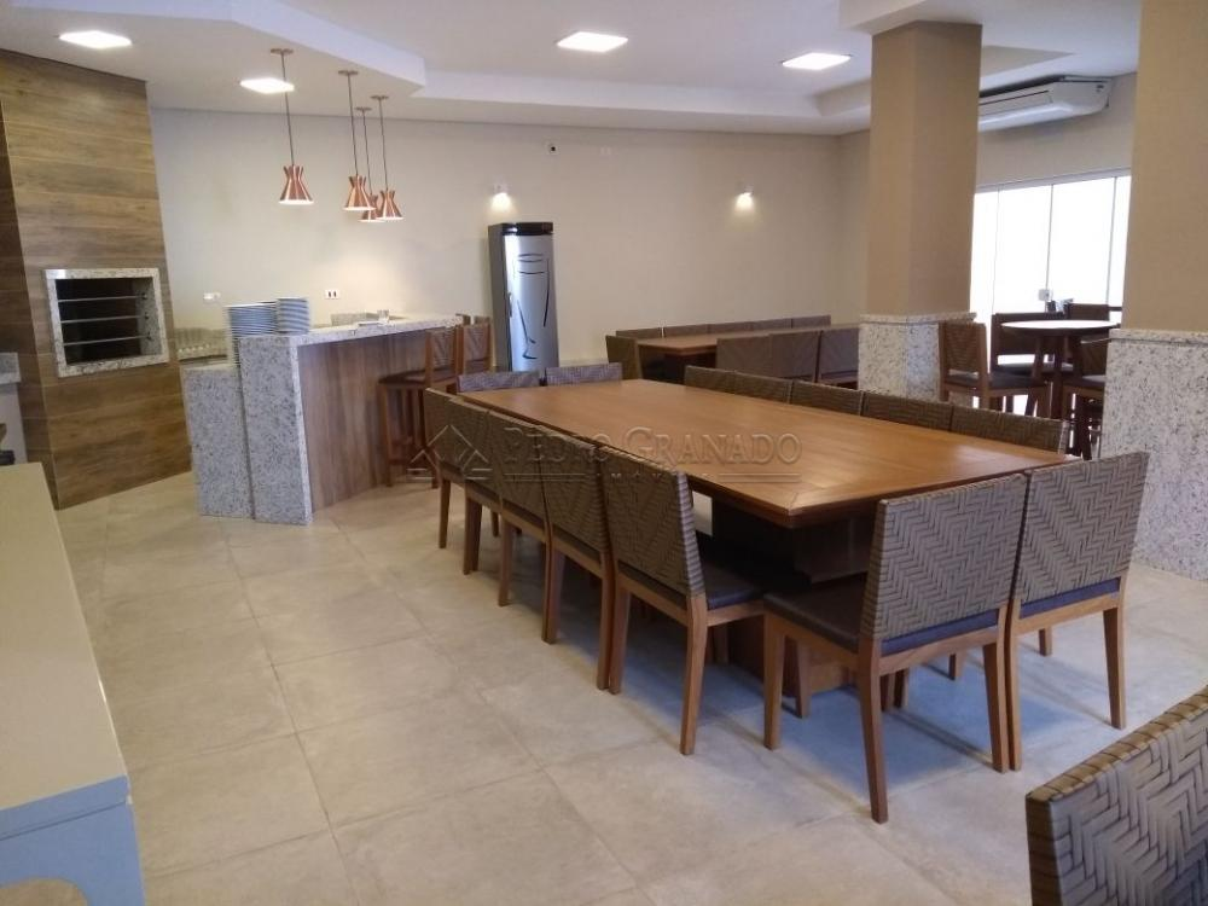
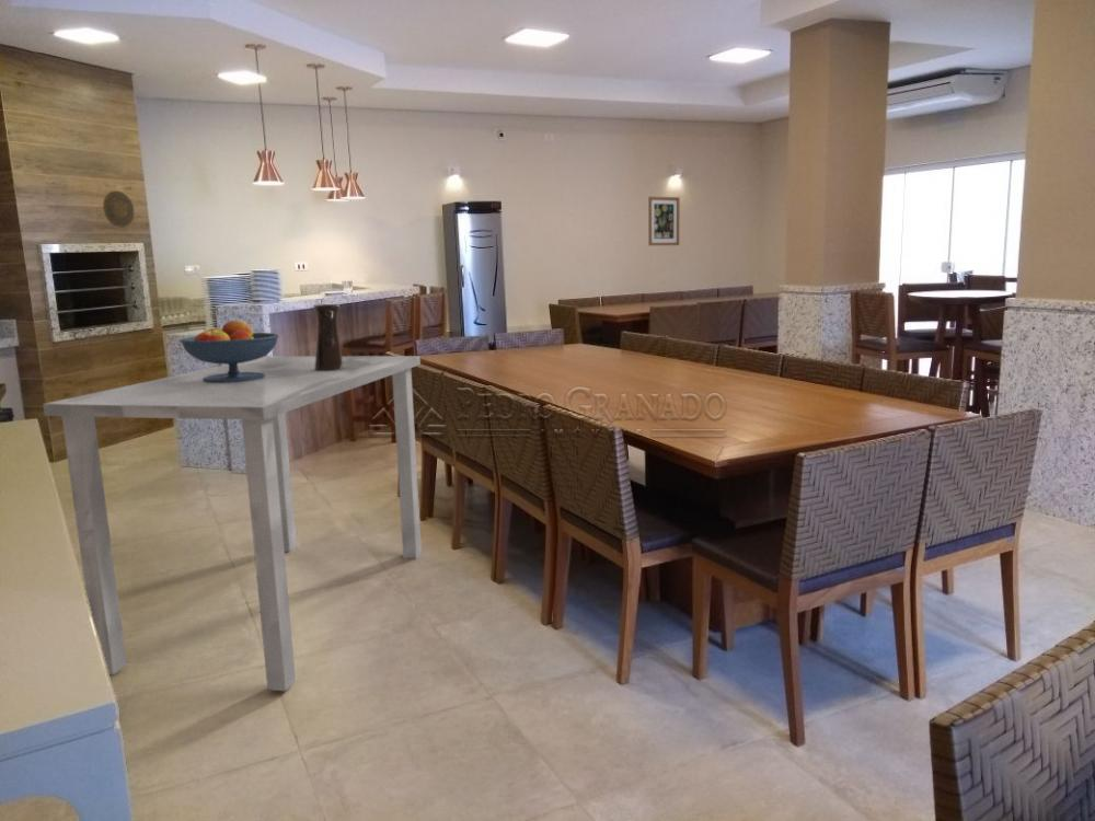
+ decorative plate [102,189,136,229]
+ dining table [42,355,423,693]
+ pitcher [312,303,343,371]
+ wall art [648,196,681,246]
+ fruit bowl [180,319,279,383]
